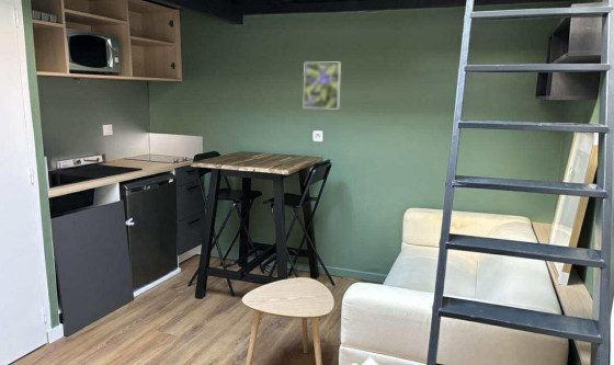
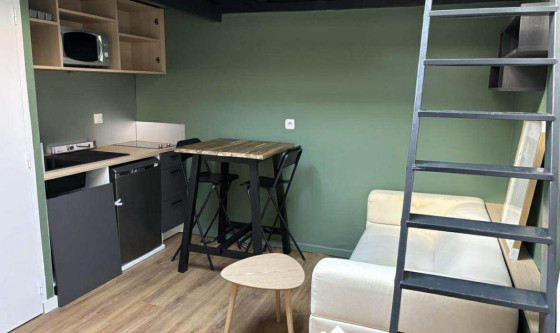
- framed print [303,61,342,110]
